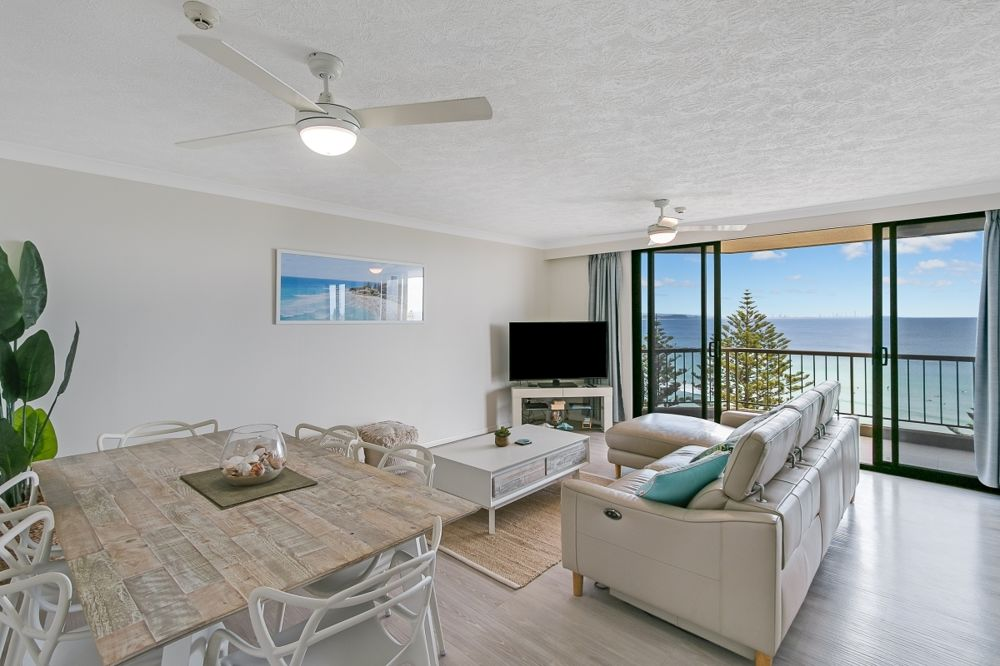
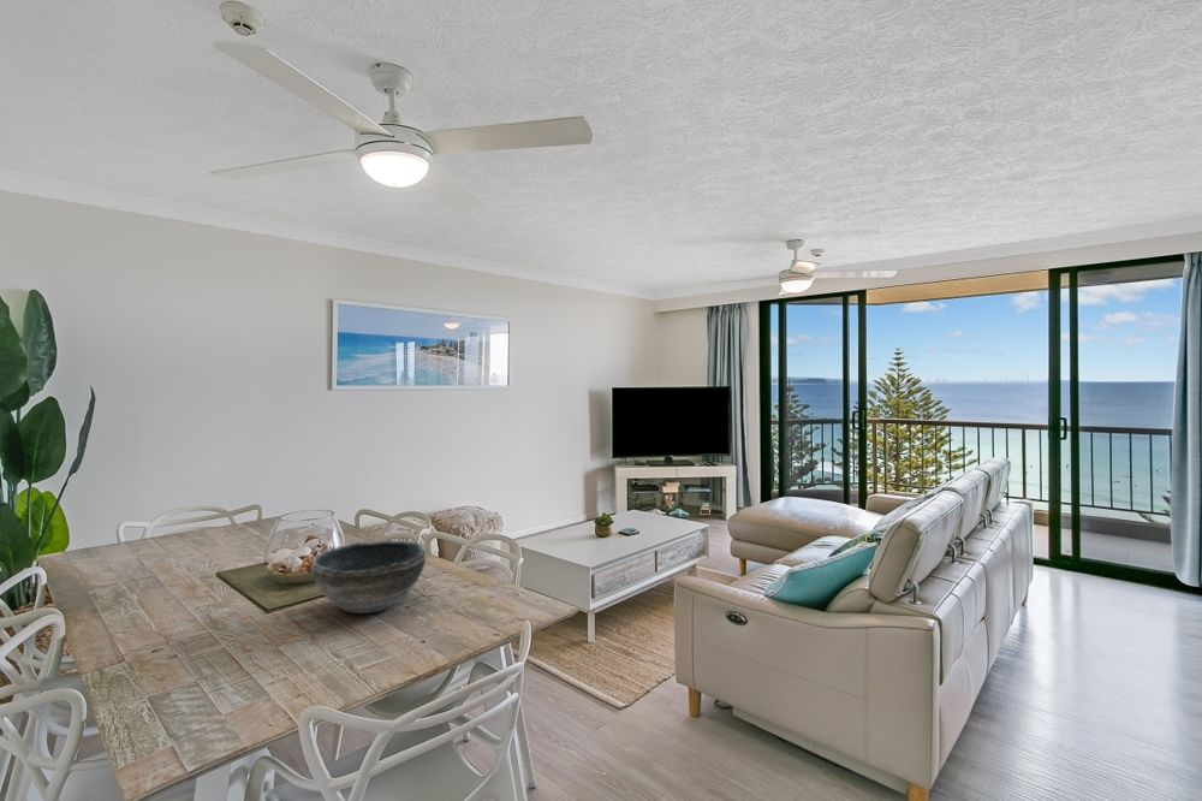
+ bowl [311,540,427,615]
